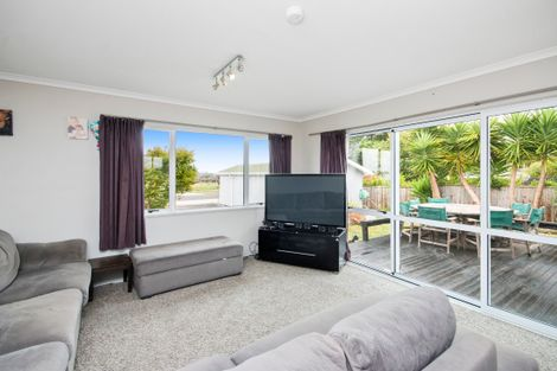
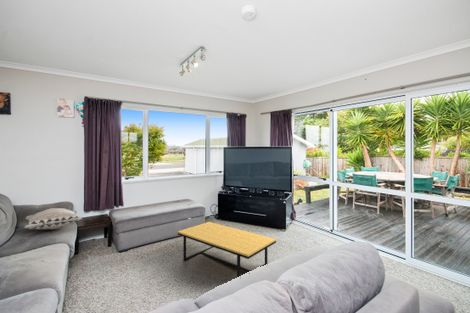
+ coffee table [177,221,277,278]
+ decorative pillow [22,207,83,230]
